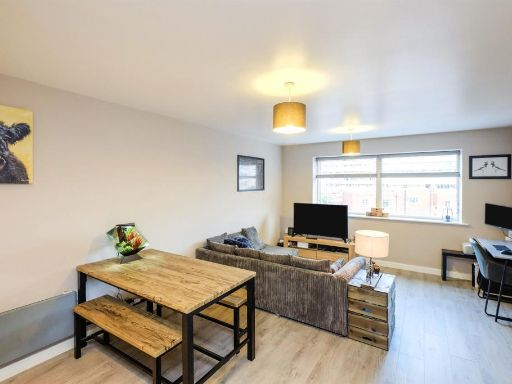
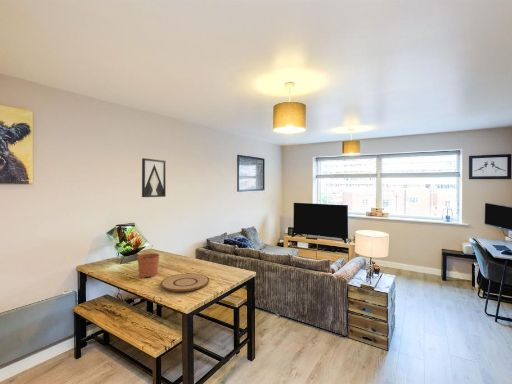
+ plant pot [136,244,160,279]
+ plate [160,272,210,293]
+ wall art [141,157,167,198]
